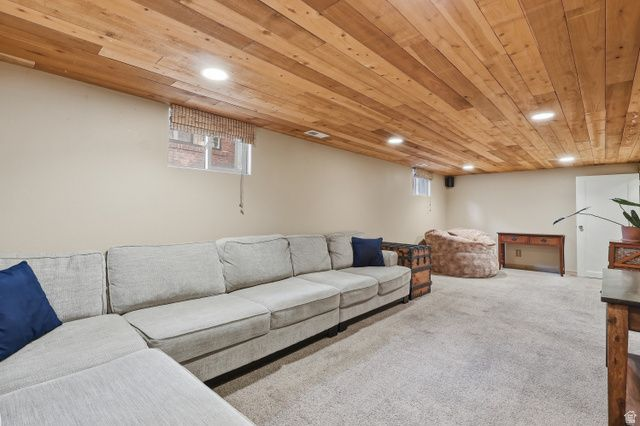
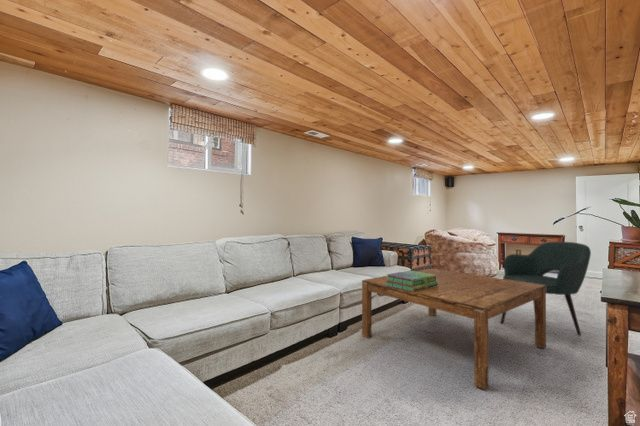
+ stack of books [385,270,438,292]
+ coffee table [361,267,547,390]
+ armchair [500,241,592,336]
